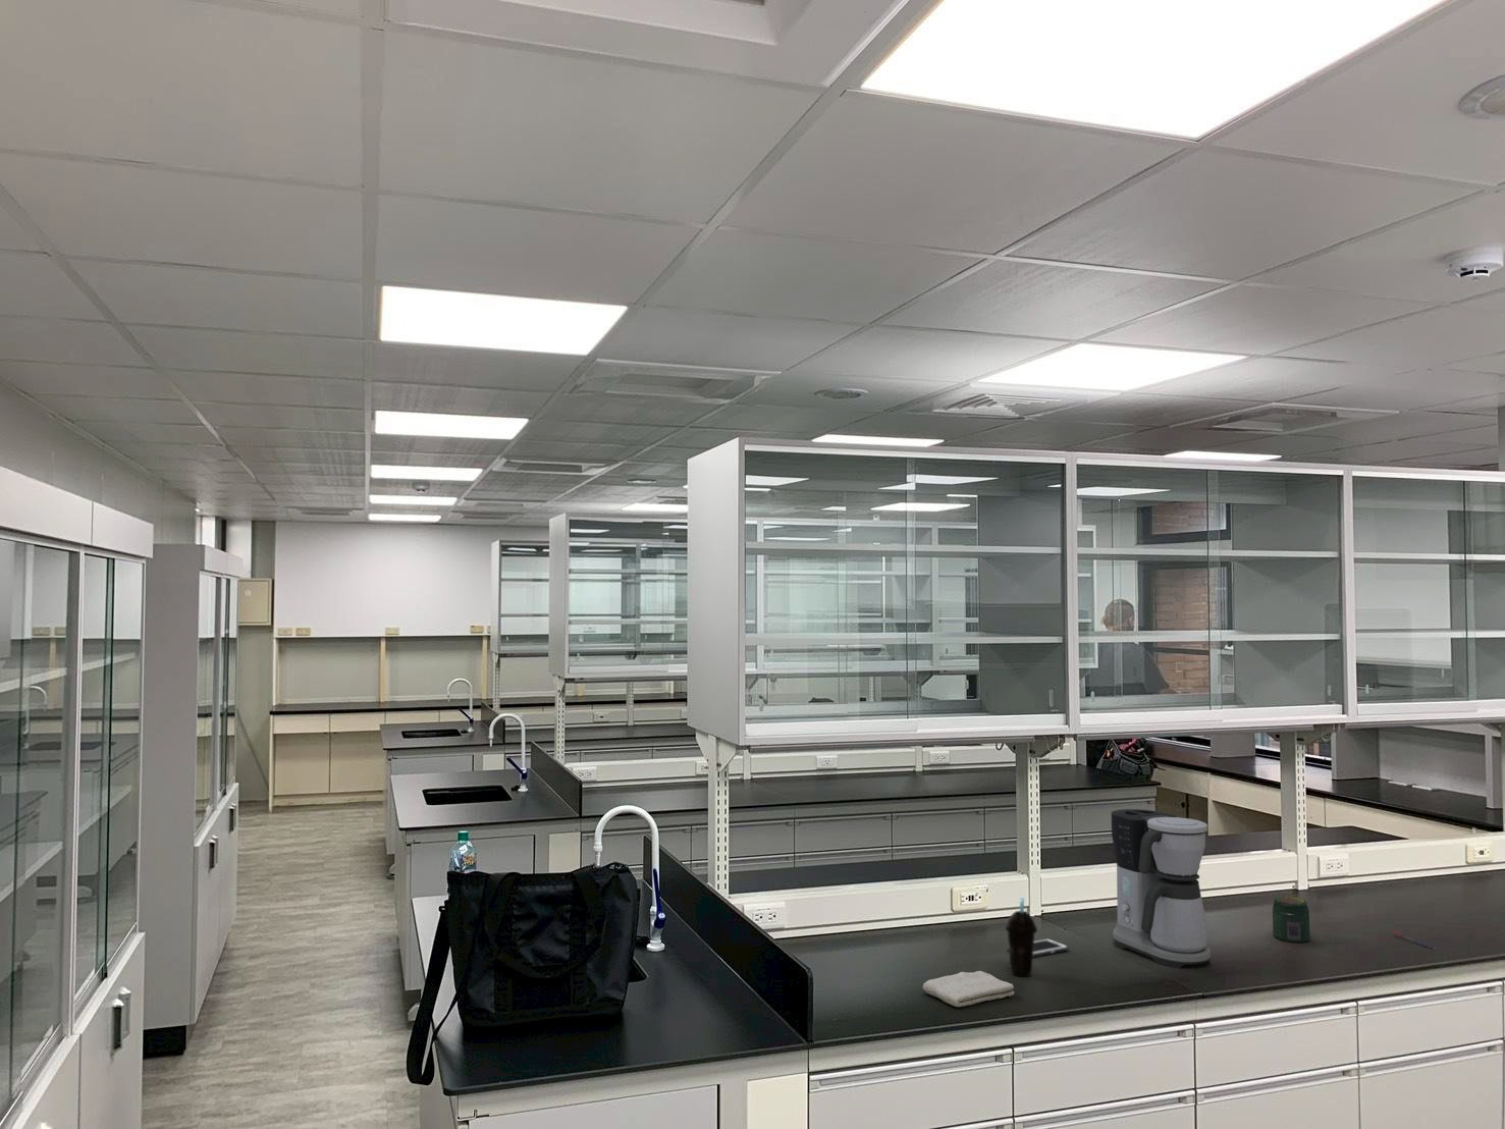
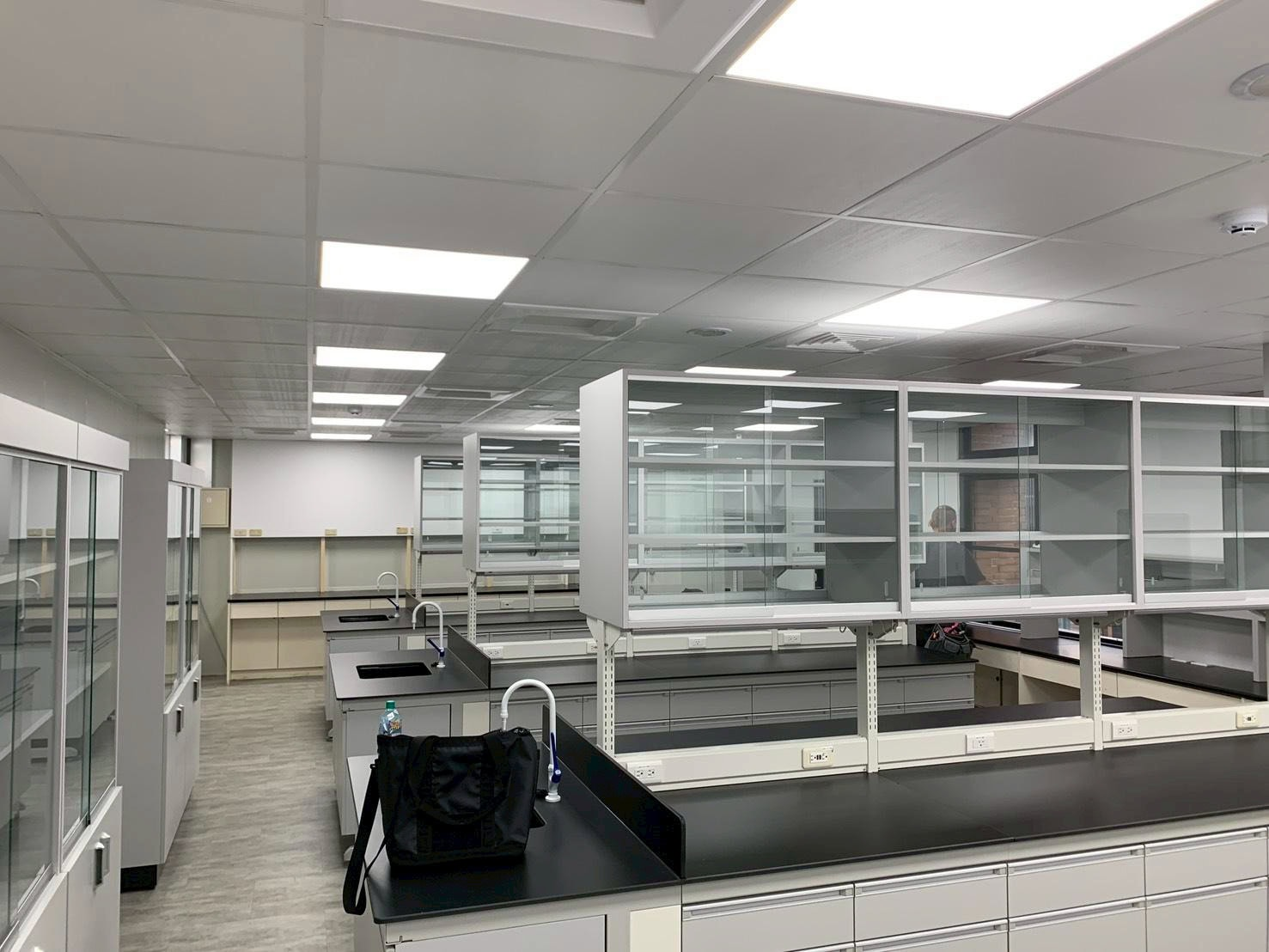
- washcloth [922,970,1015,1008]
- cup [1005,897,1038,977]
- pen [1391,930,1436,951]
- cell phone [1006,937,1069,958]
- jar [1271,895,1312,944]
- coffee maker [1110,808,1212,969]
